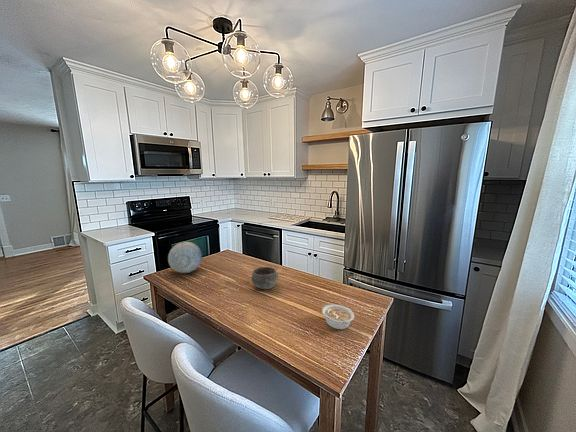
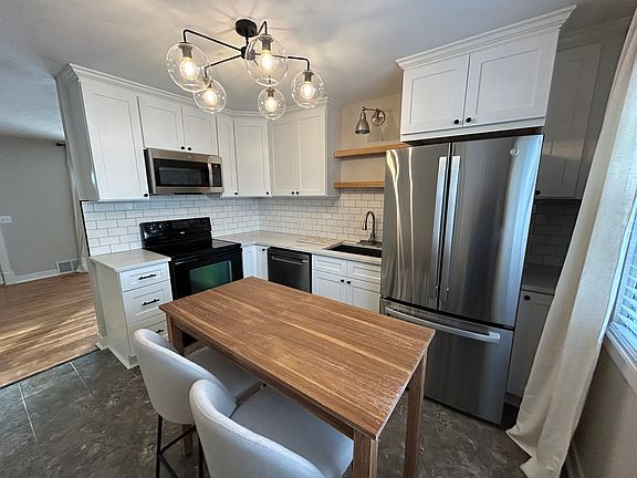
- legume [321,303,355,330]
- bowl [250,266,279,290]
- decorative orb [167,241,203,274]
